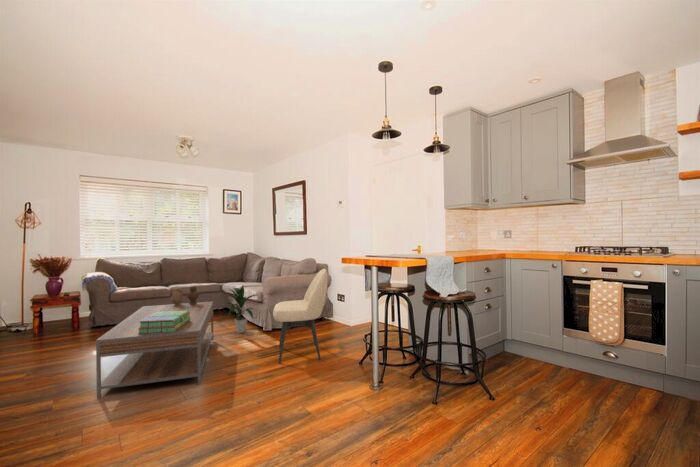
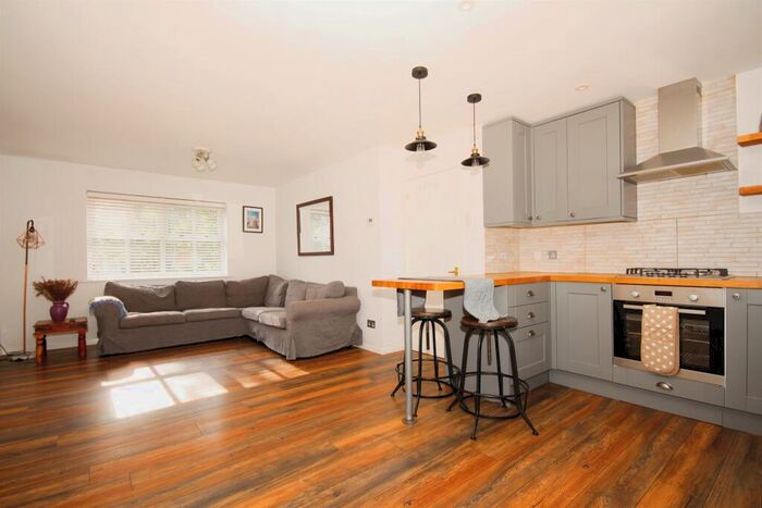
- coffee table [95,301,215,399]
- indoor plant [219,284,258,334]
- chair [272,268,329,365]
- vase [170,285,200,305]
- stack of books [137,310,191,334]
